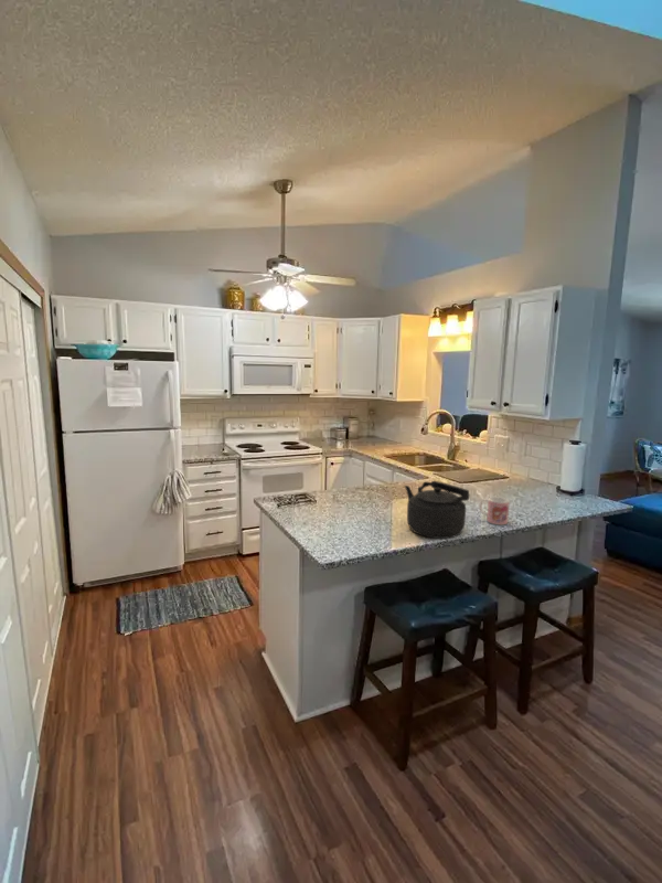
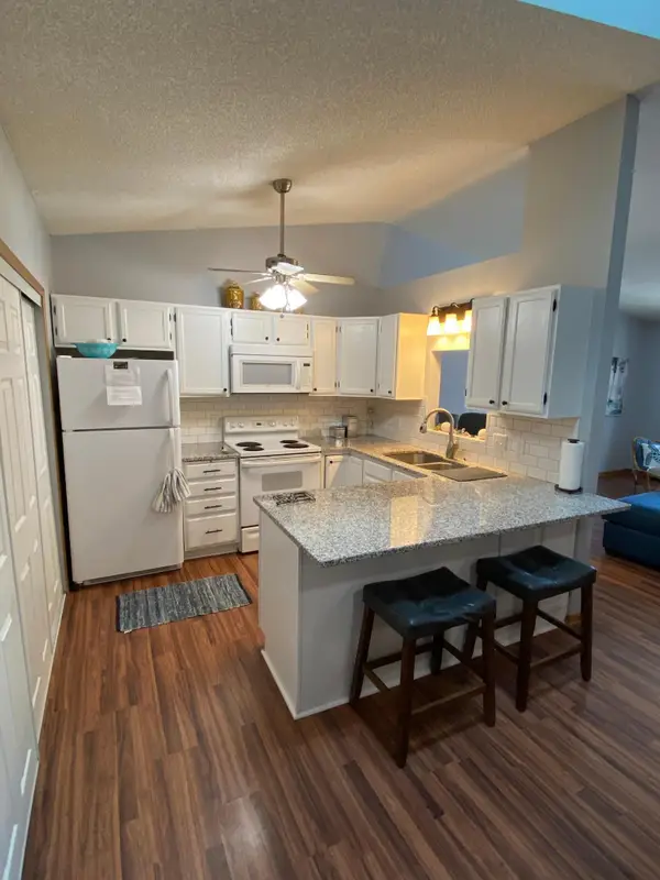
- kettle [404,480,470,540]
- mug [478,496,511,526]
